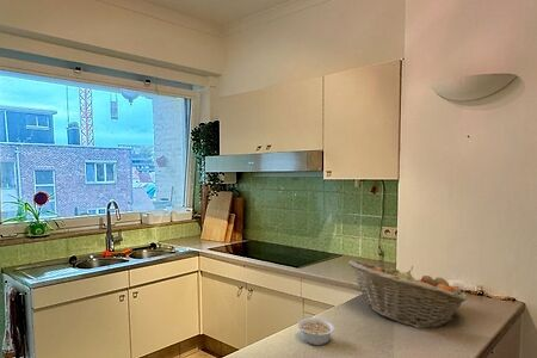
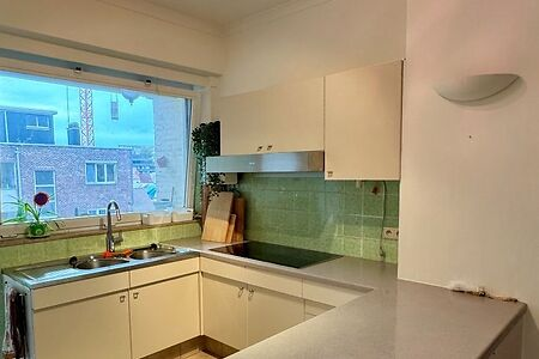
- legume [297,316,335,346]
- fruit basket [347,259,469,329]
